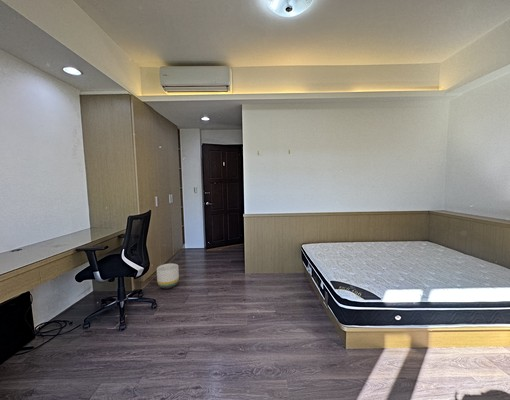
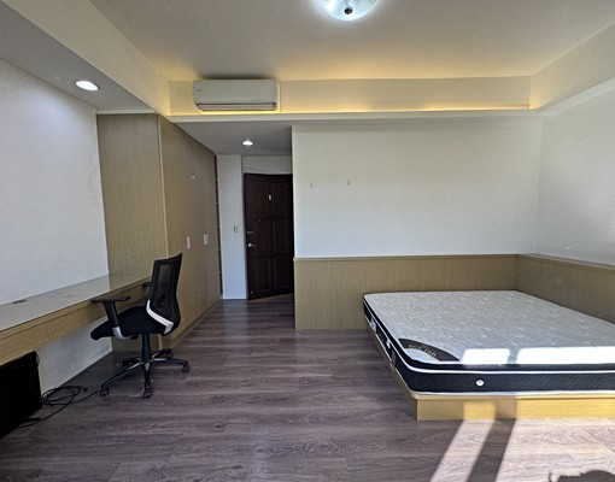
- planter [156,263,180,290]
